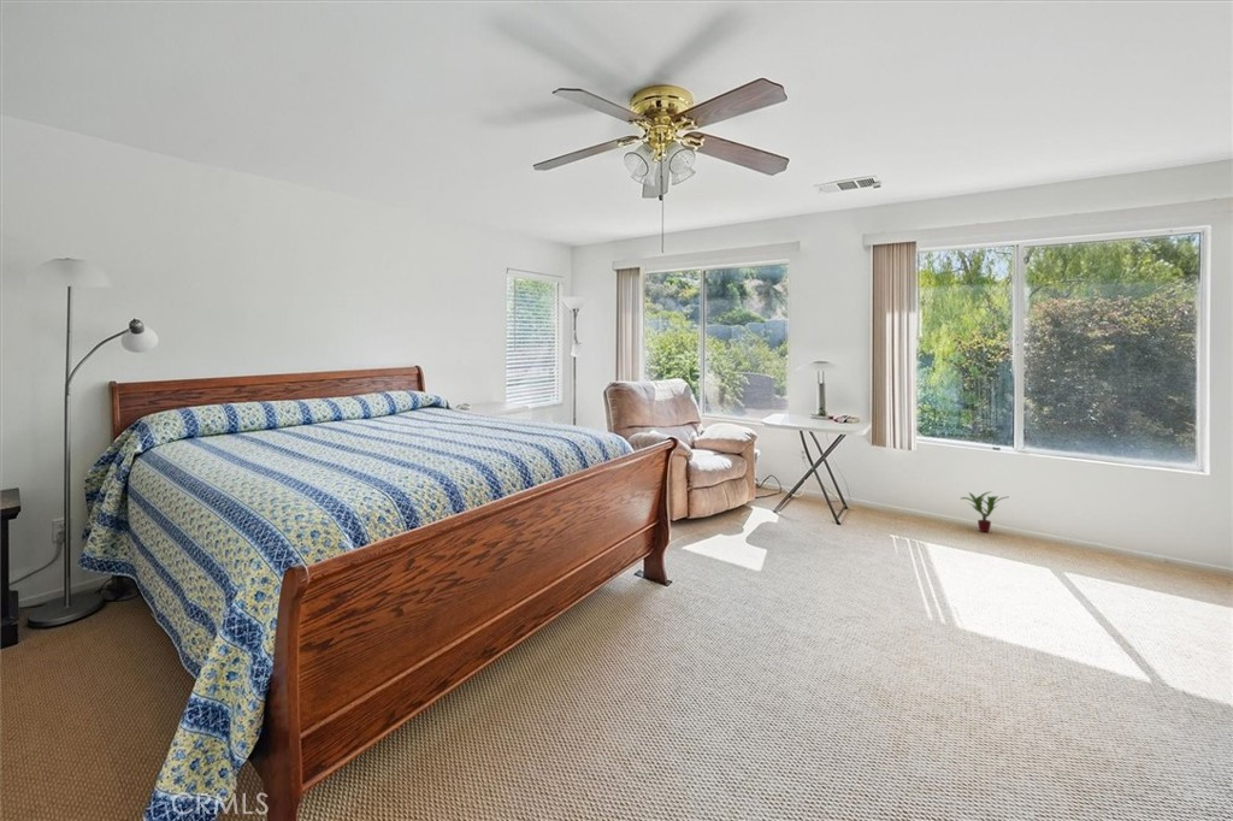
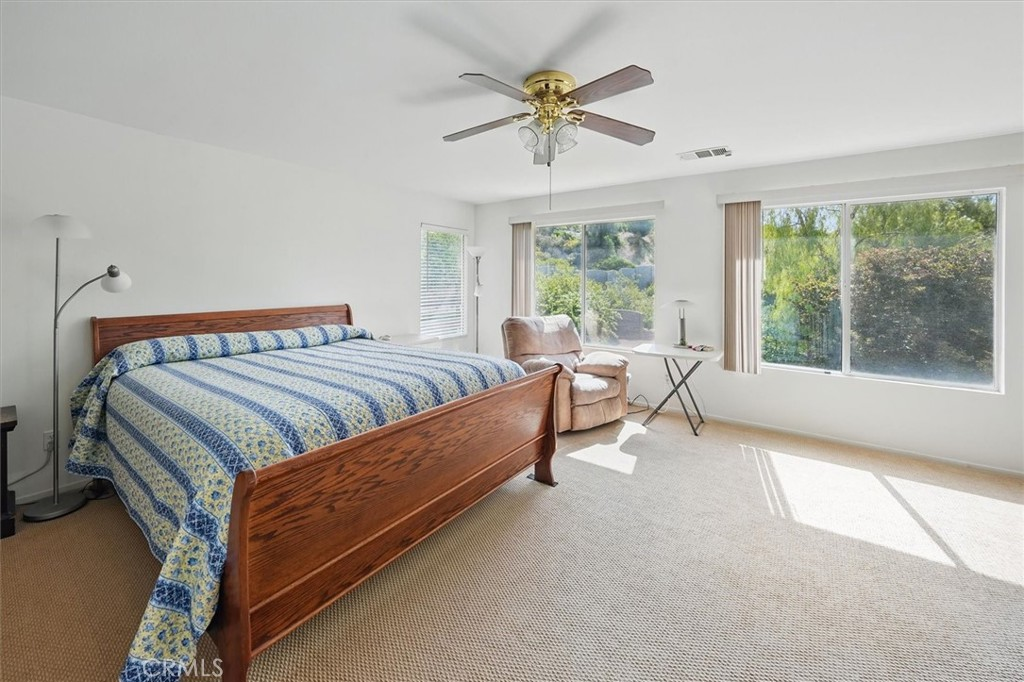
- potted plant [961,490,1008,533]
